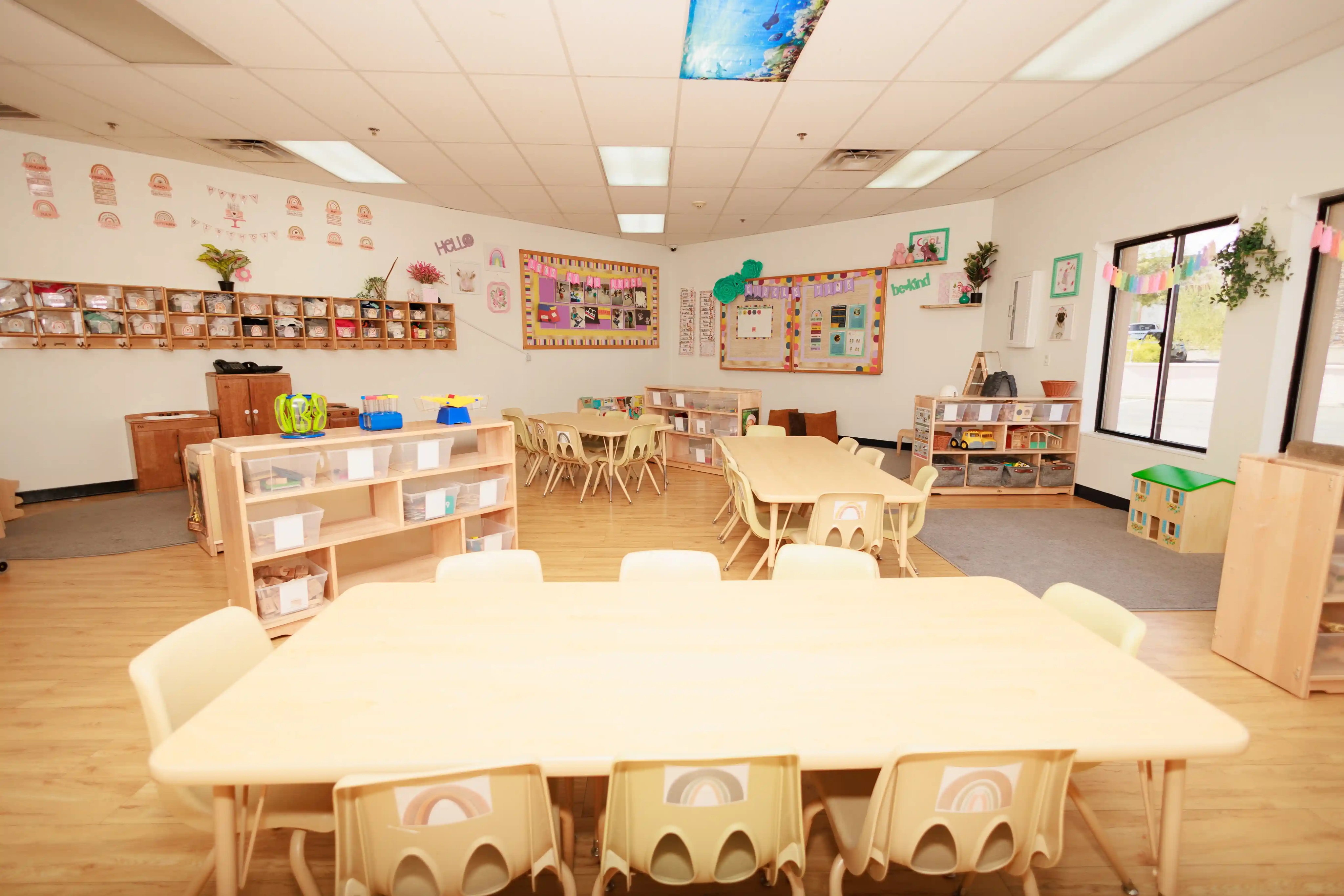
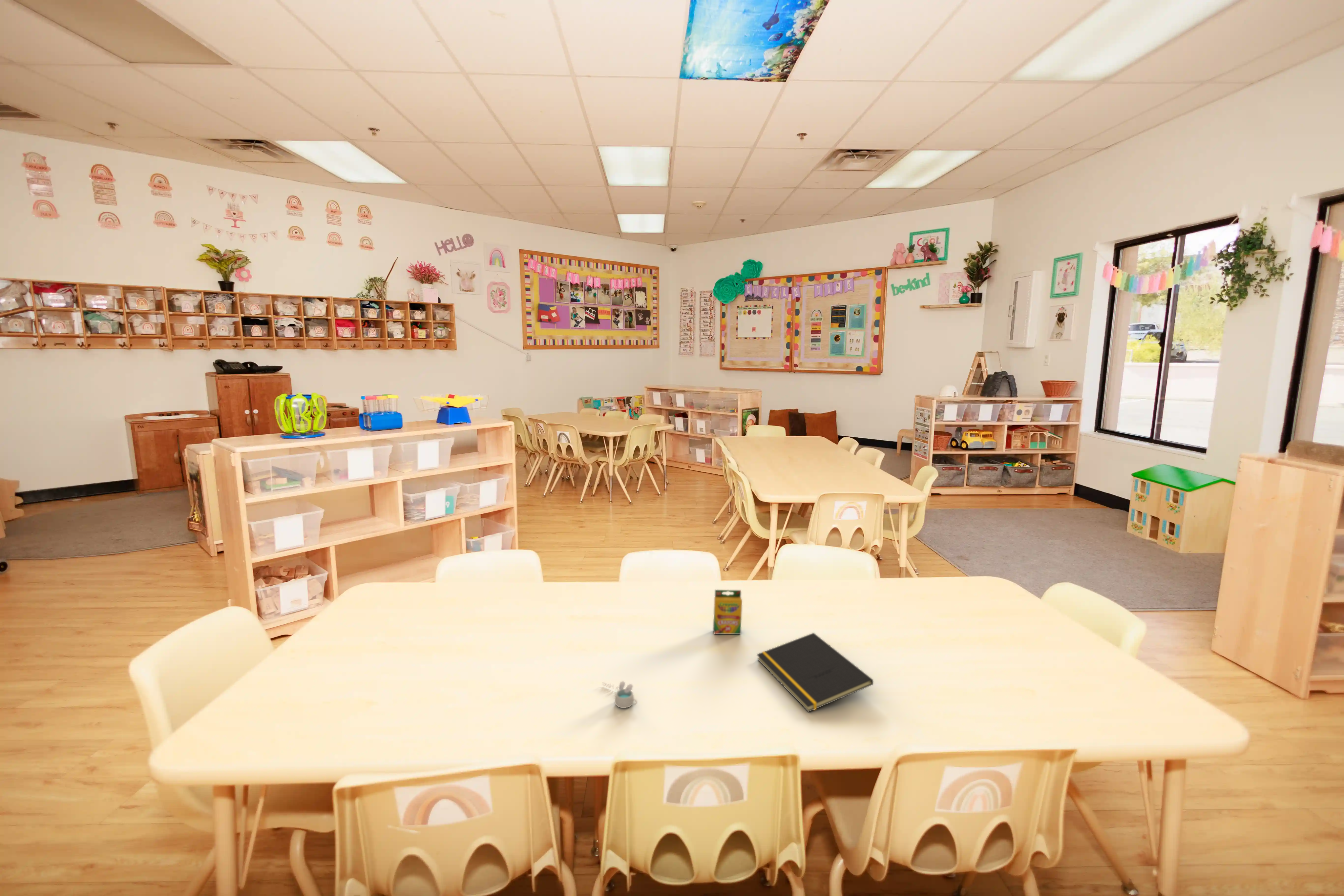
+ notepad [756,633,874,712]
+ crayon box [713,590,743,635]
+ cup [602,680,637,708]
